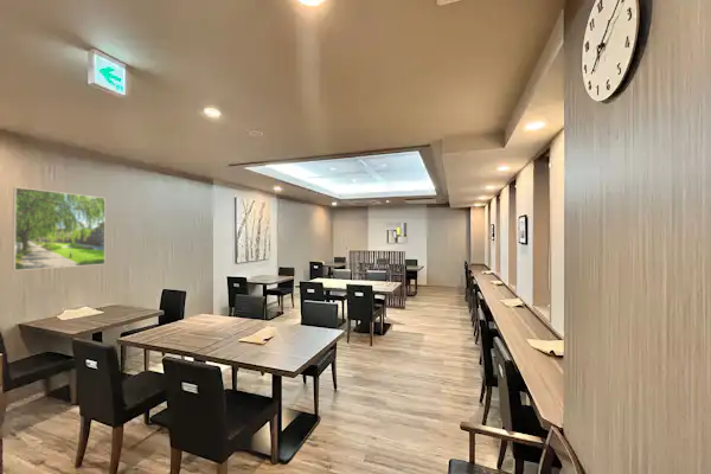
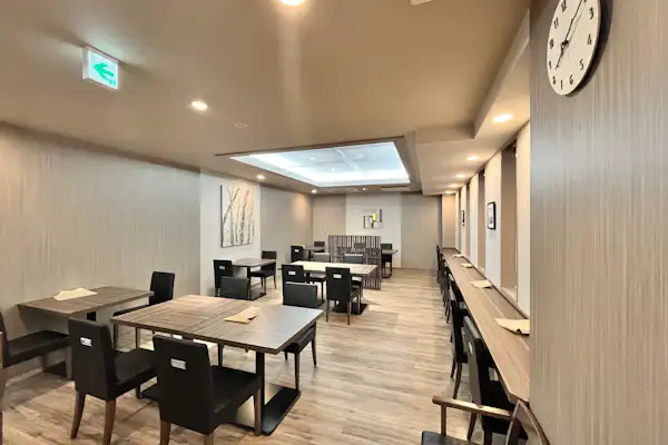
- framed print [12,186,107,271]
